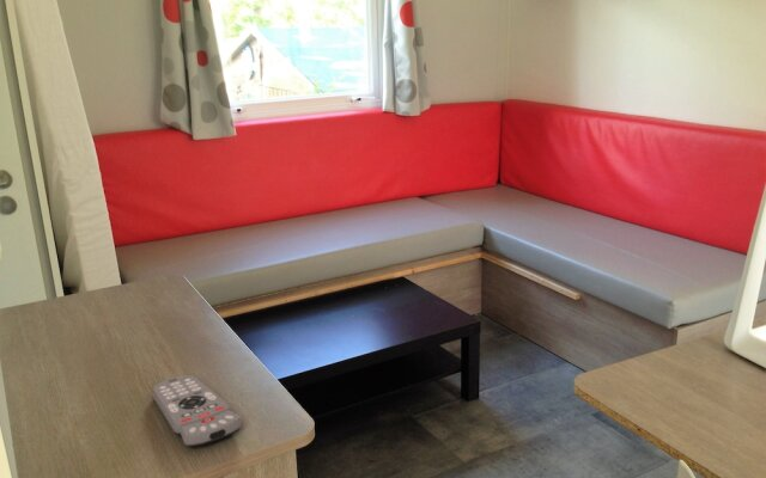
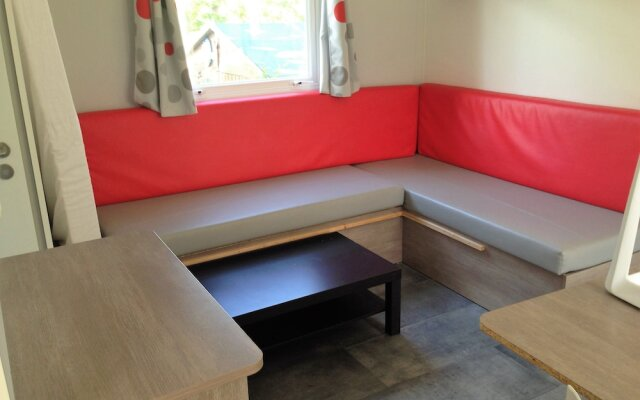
- remote control [151,374,244,448]
